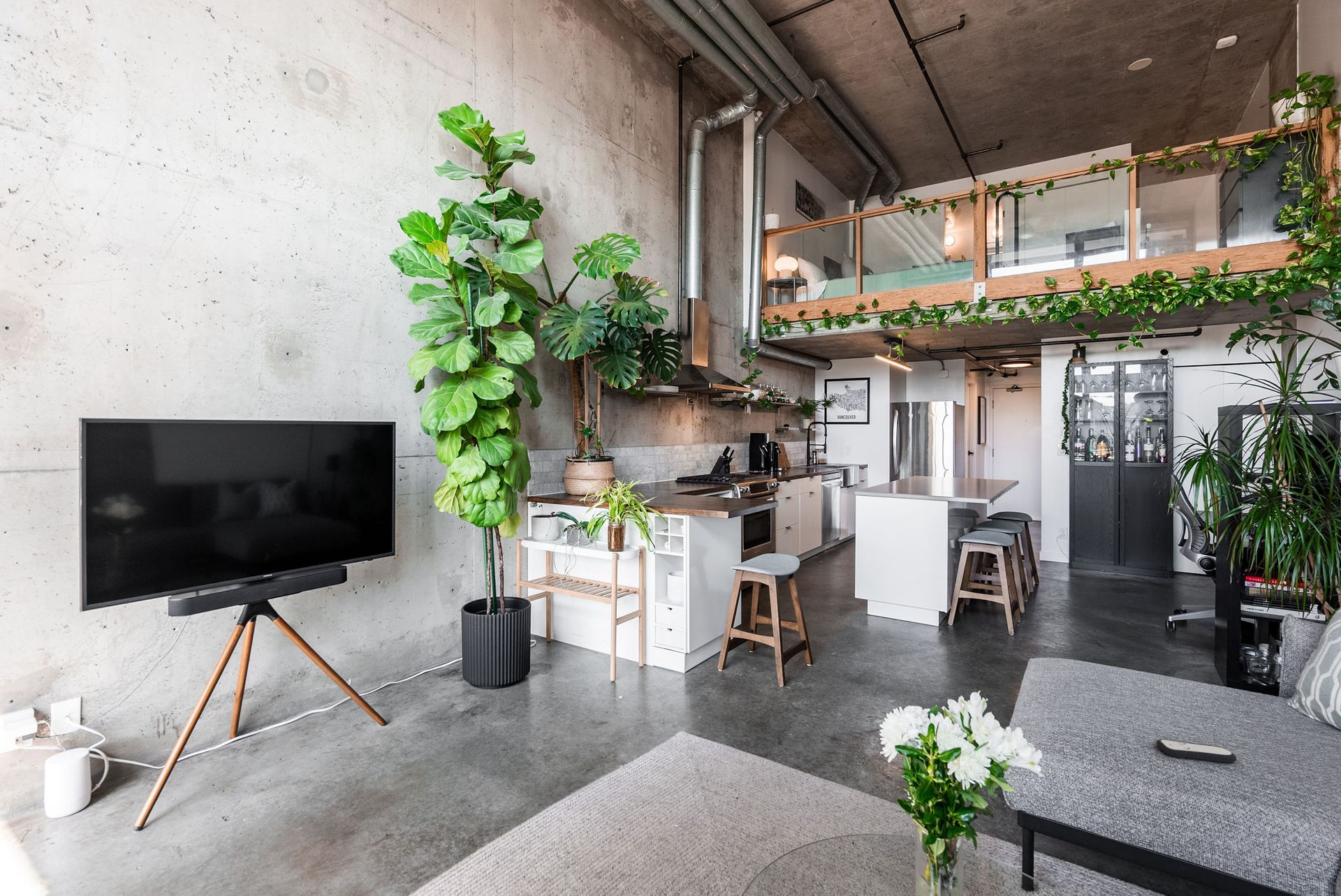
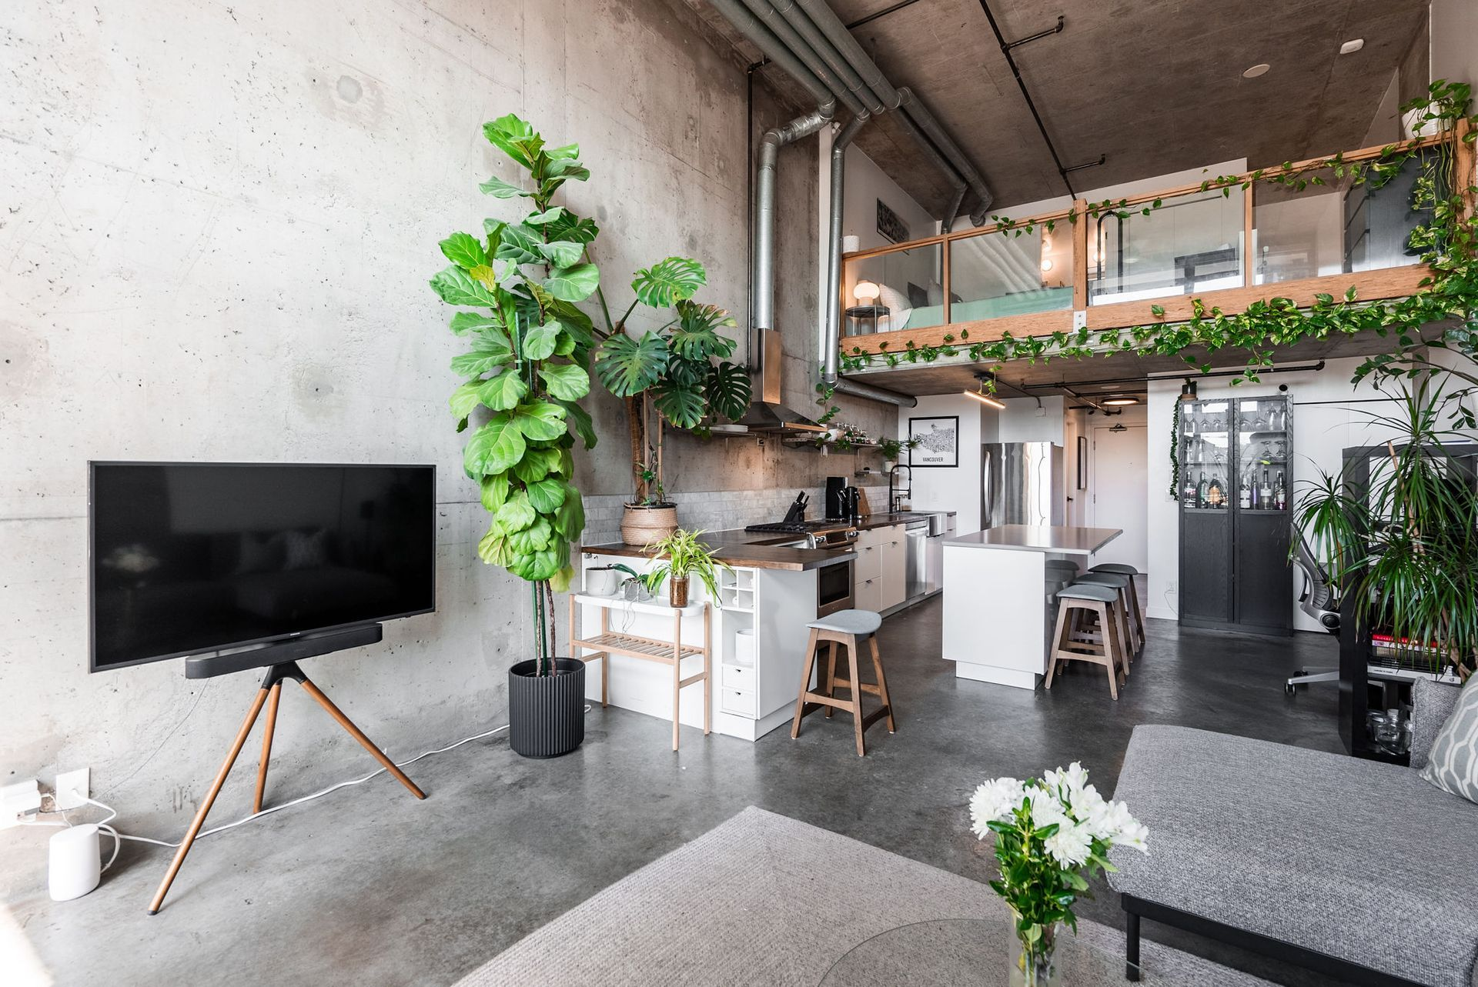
- remote control [1155,738,1238,763]
